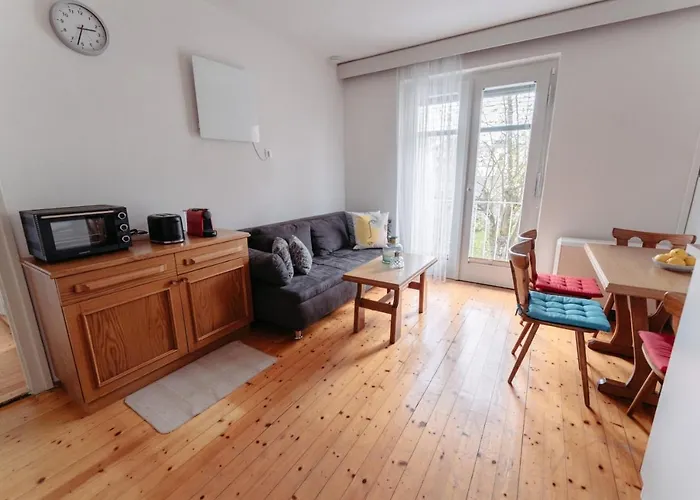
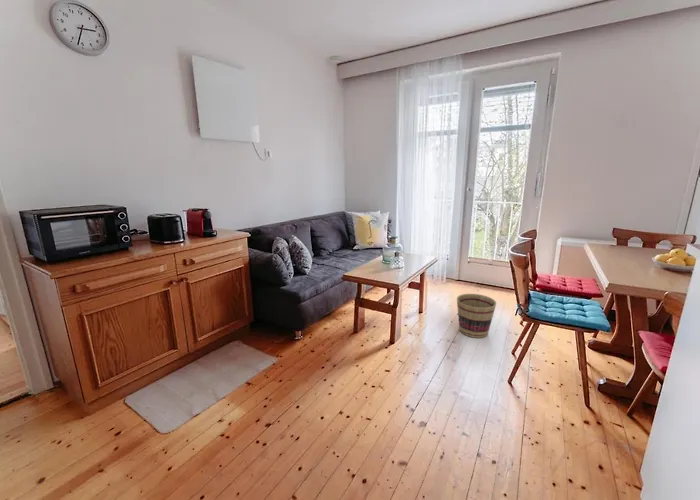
+ basket [456,293,497,339]
